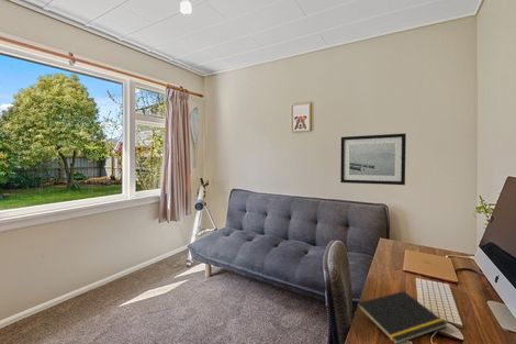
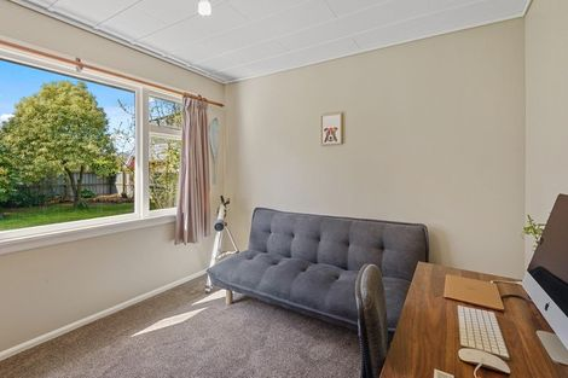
- wall art [339,132,407,186]
- notepad [355,290,448,344]
